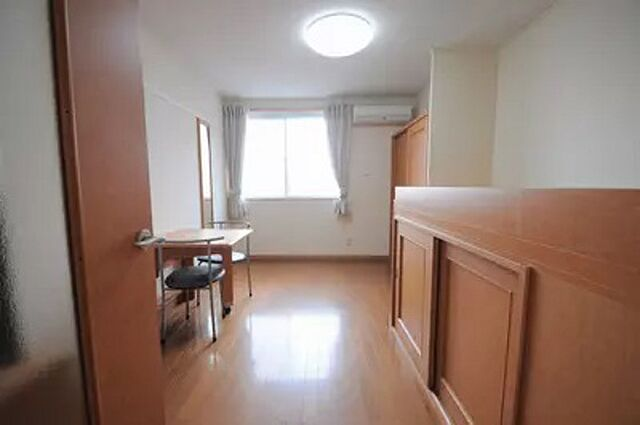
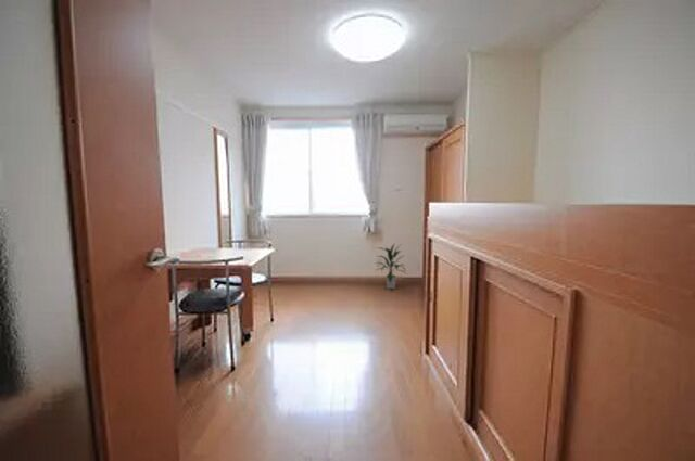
+ indoor plant [374,243,407,290]
